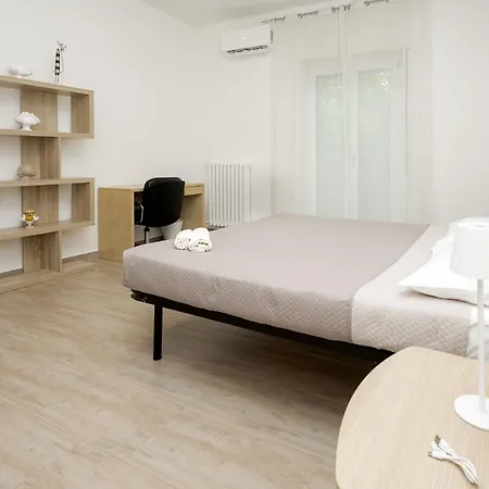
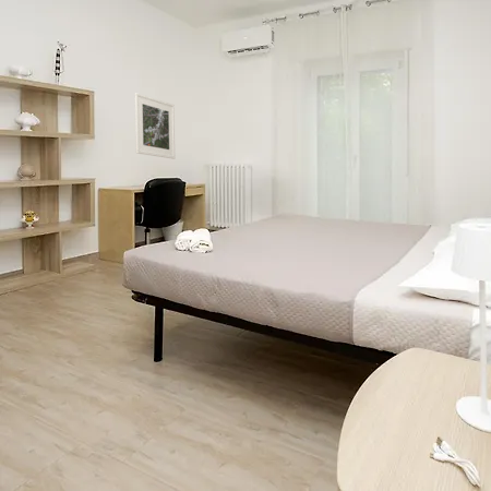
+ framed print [134,92,176,160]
